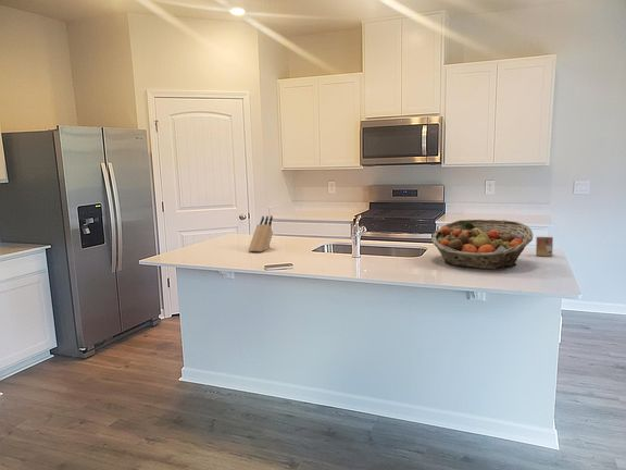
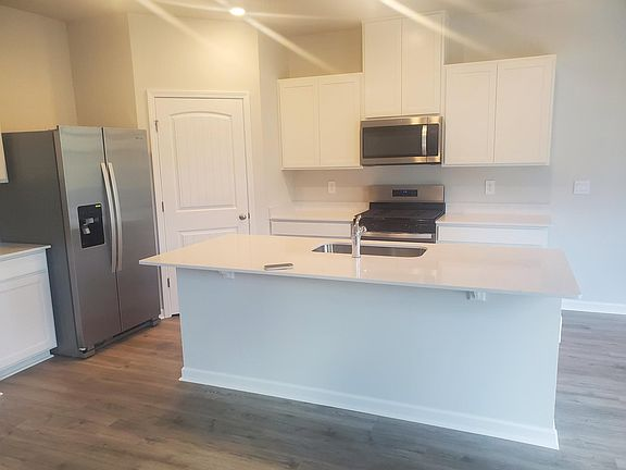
- small box [535,235,554,258]
- fruit basket [430,219,534,270]
- knife block [248,214,274,252]
